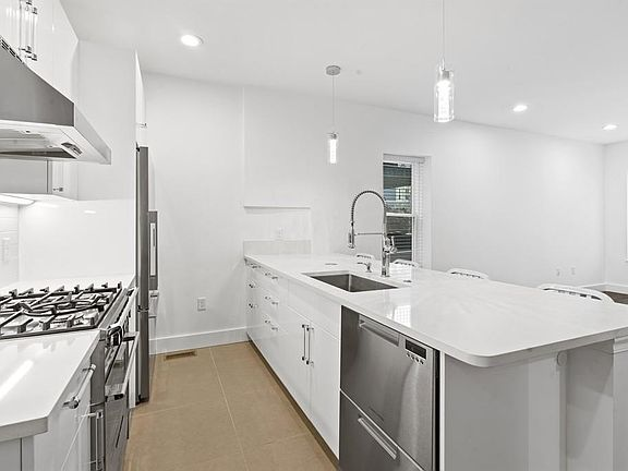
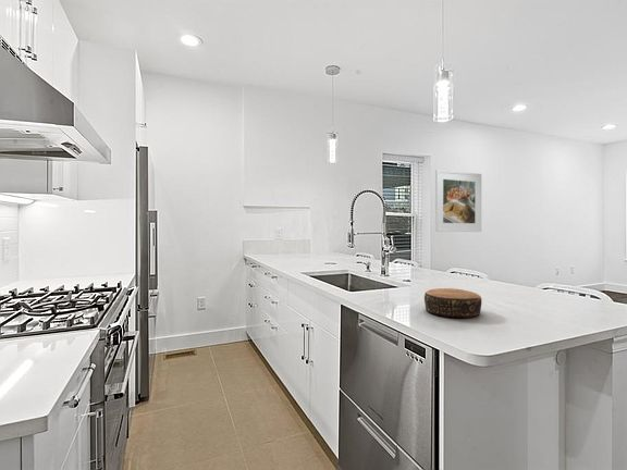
+ bowl [423,287,482,319]
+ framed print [434,169,482,233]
